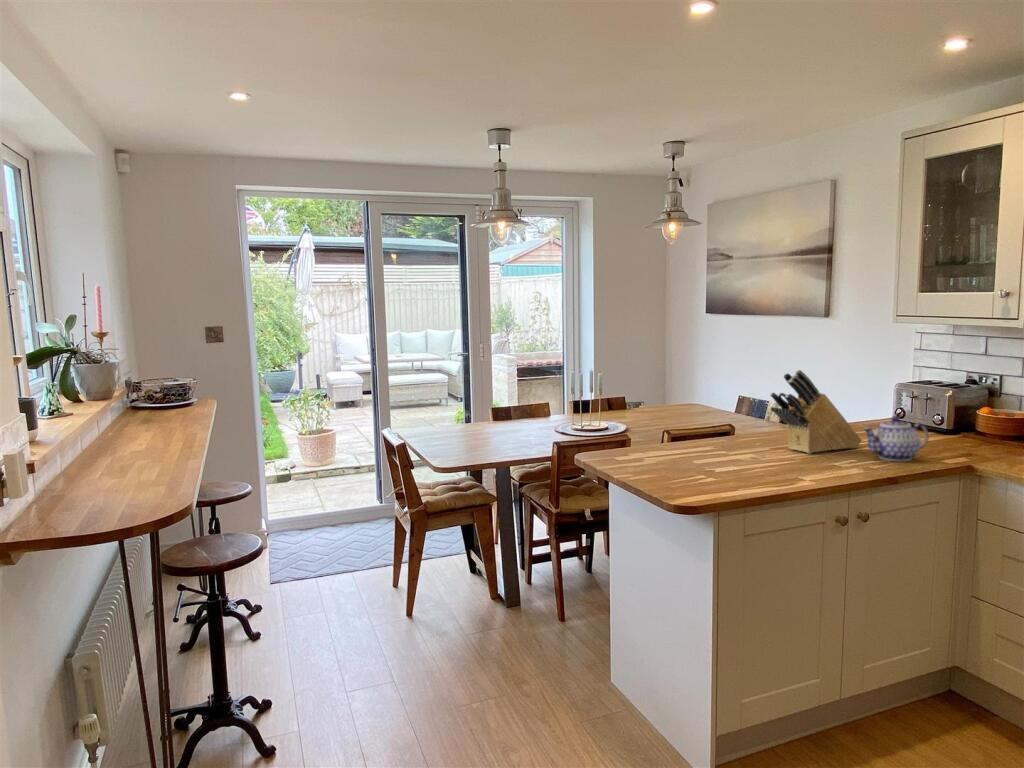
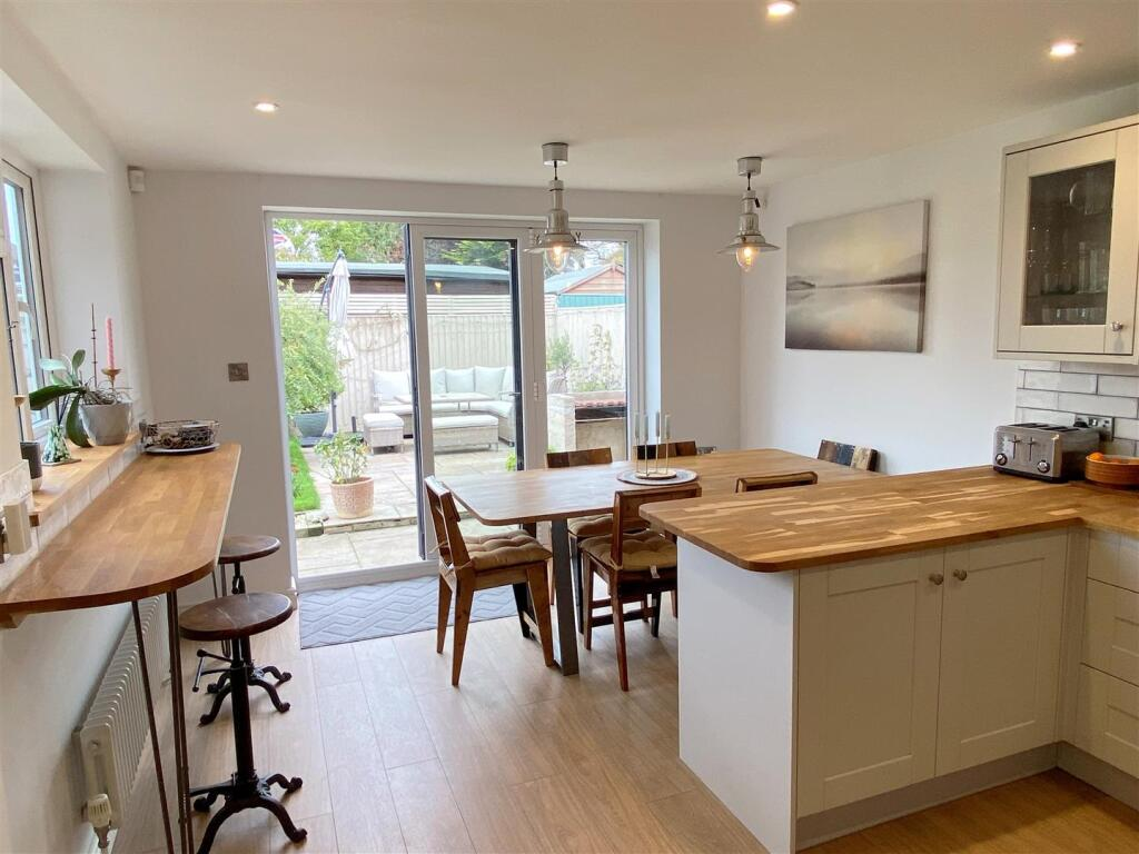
- knife block [769,369,863,454]
- teapot [861,415,930,462]
